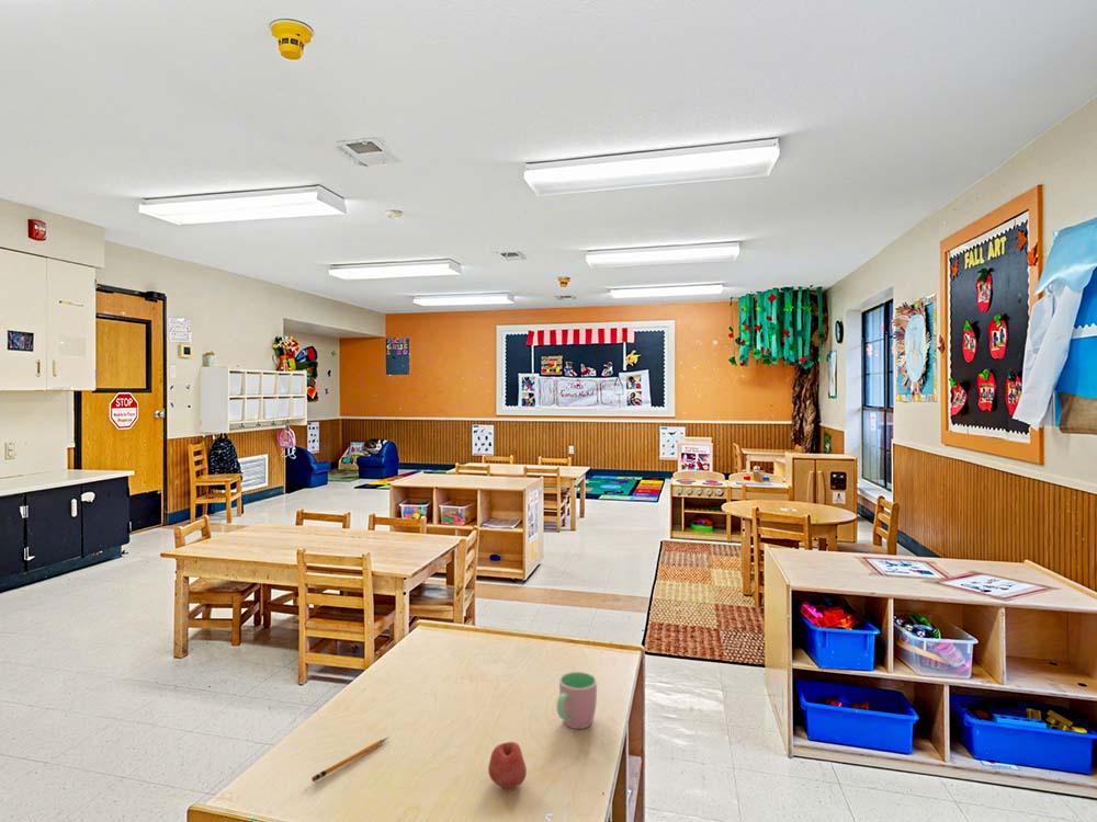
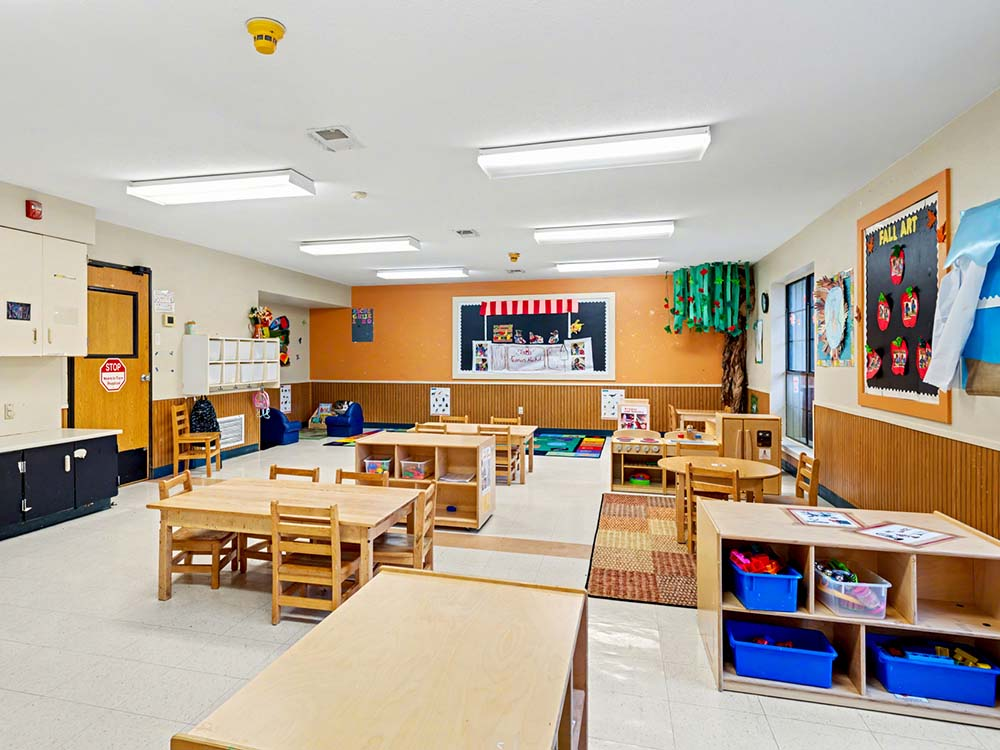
- cup [556,671,598,730]
- pencil [310,737,389,783]
- apple [487,741,528,789]
